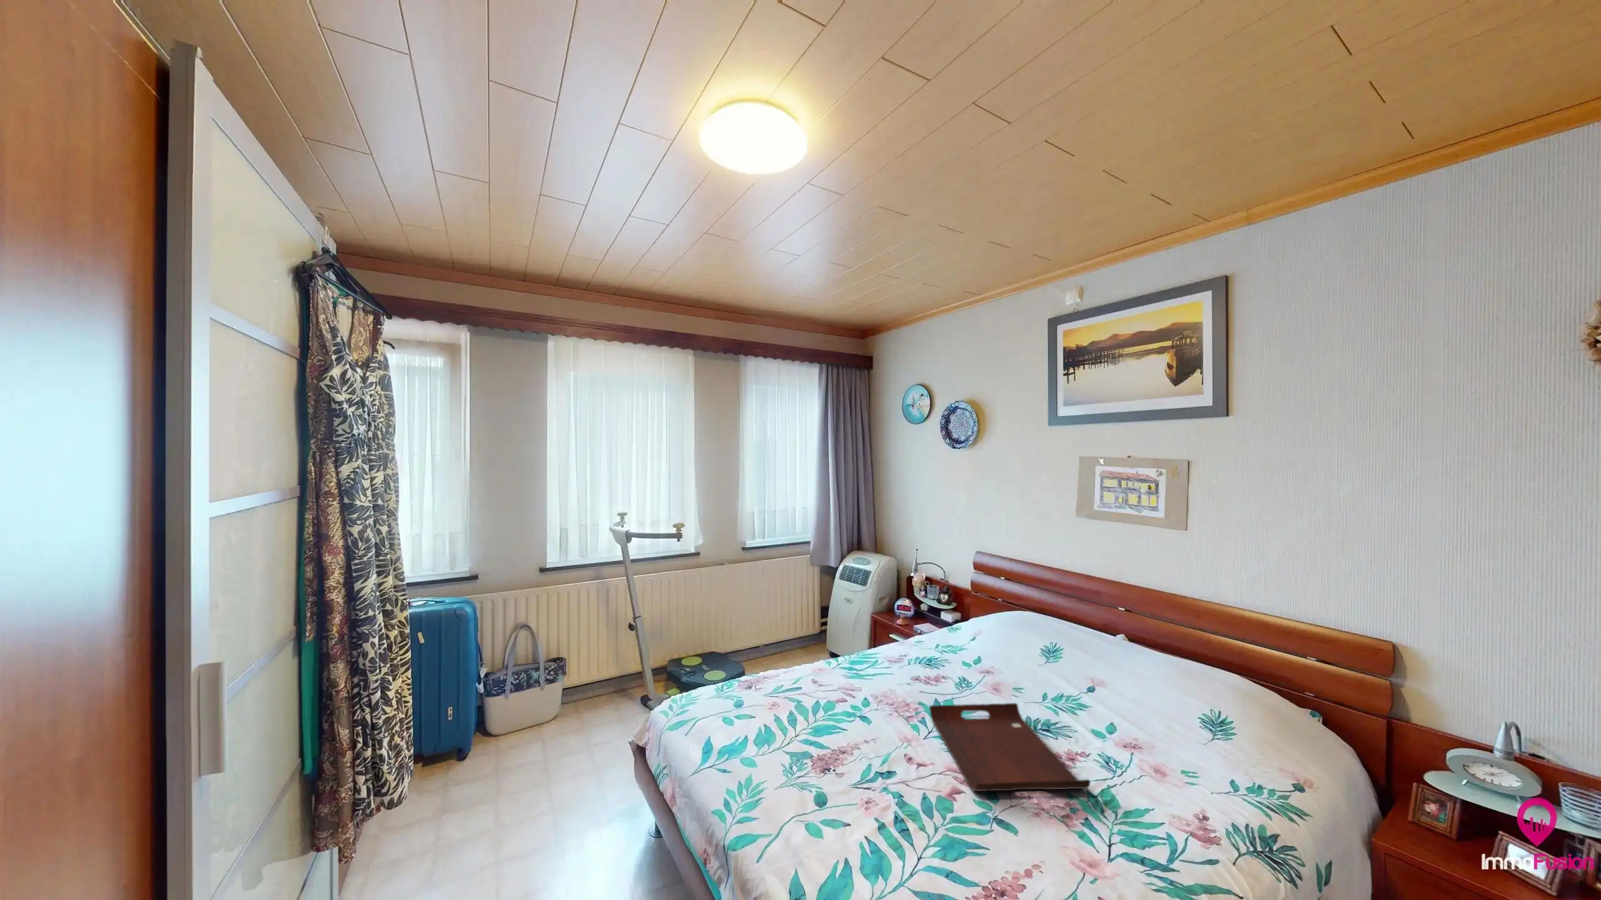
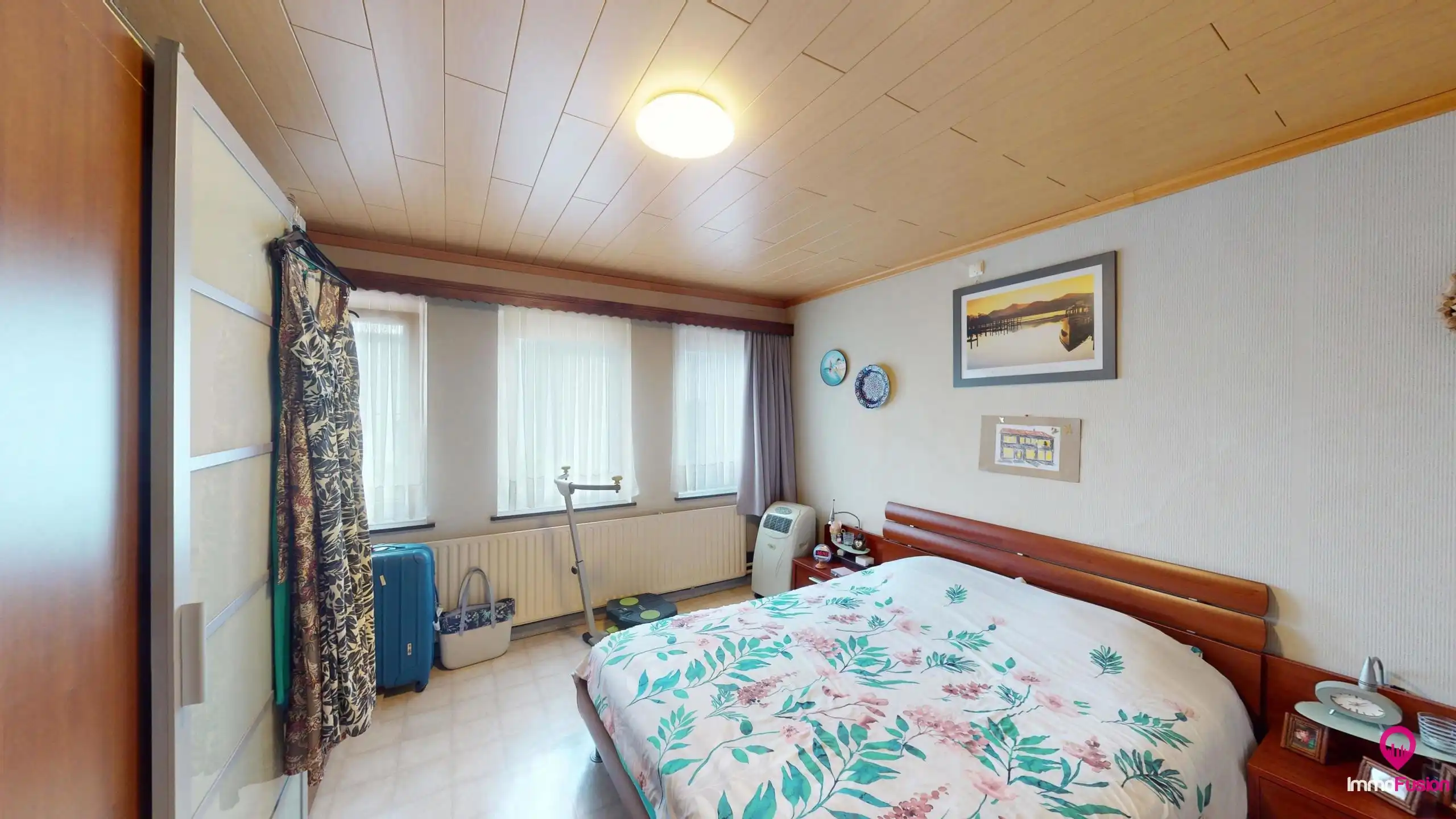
- serving tray [929,702,1091,792]
